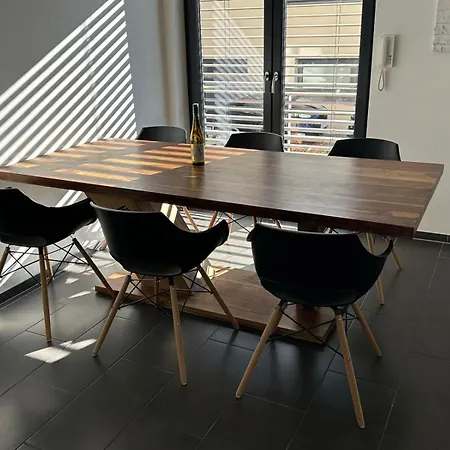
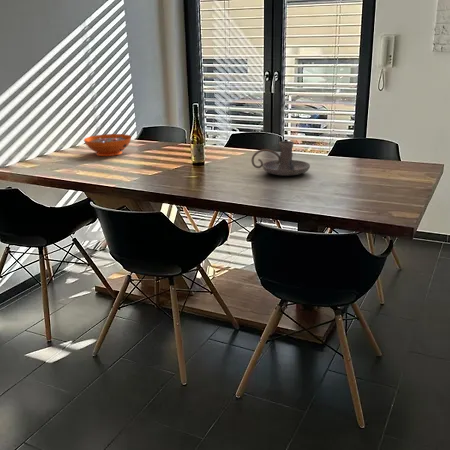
+ candle holder [251,140,311,177]
+ decorative bowl [83,133,132,157]
